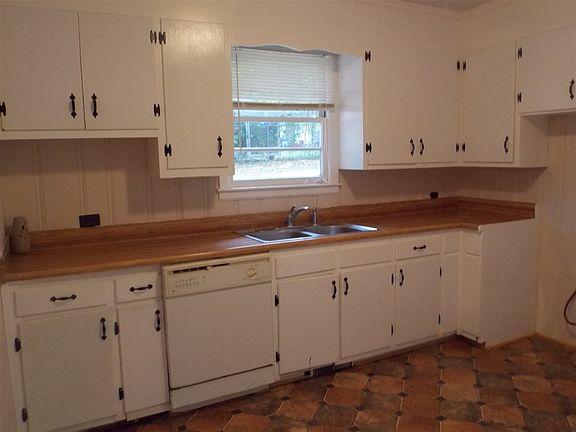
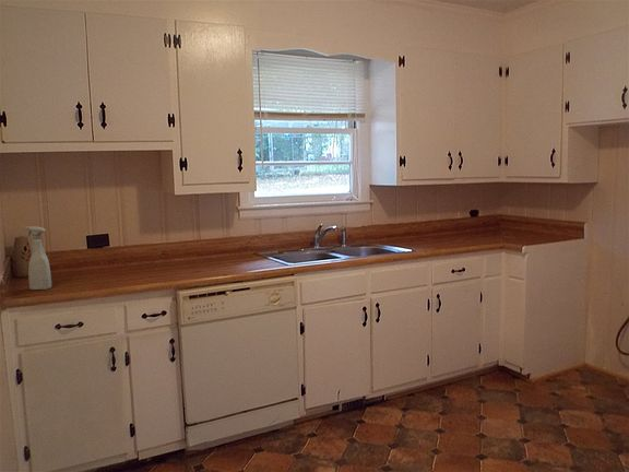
+ spray bottle [23,225,52,291]
